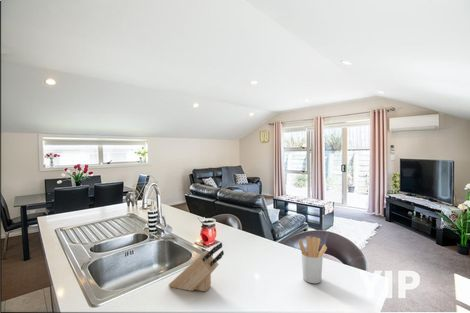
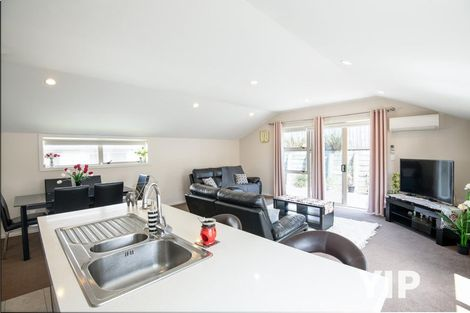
- knife block [168,241,225,292]
- utensil holder [298,235,328,284]
